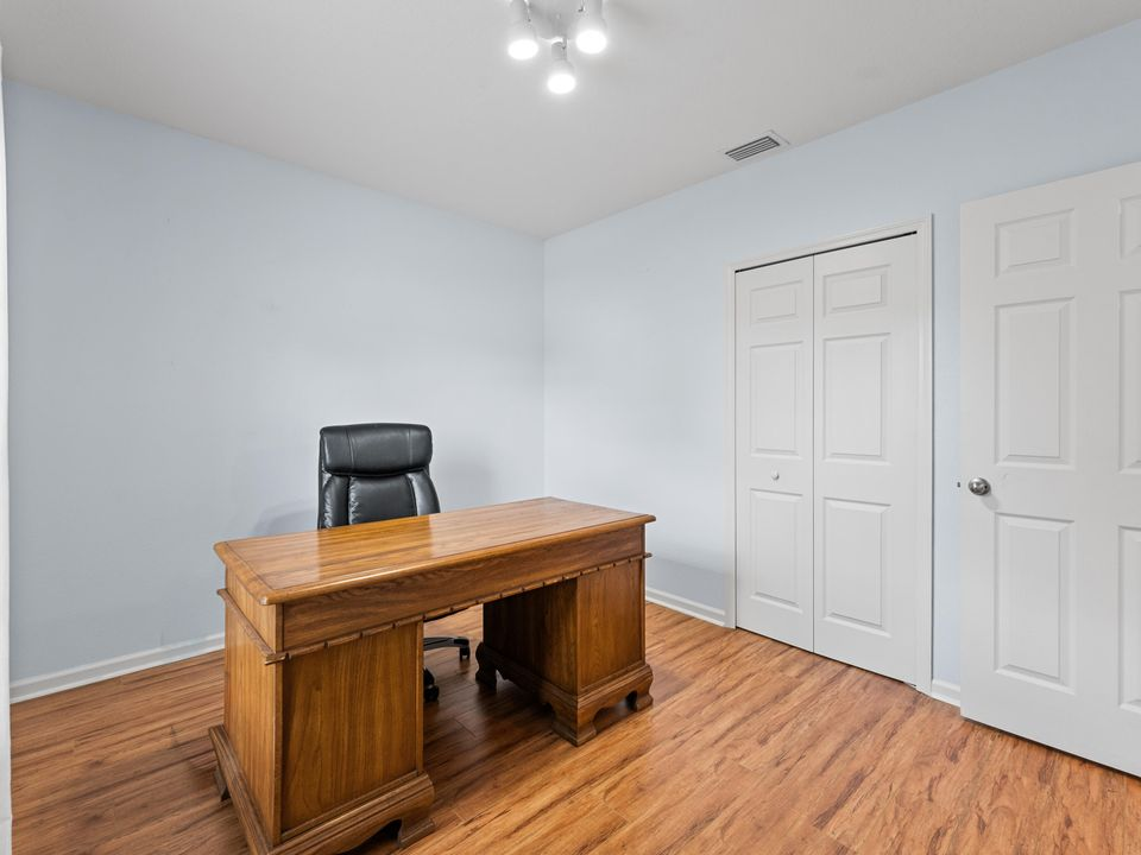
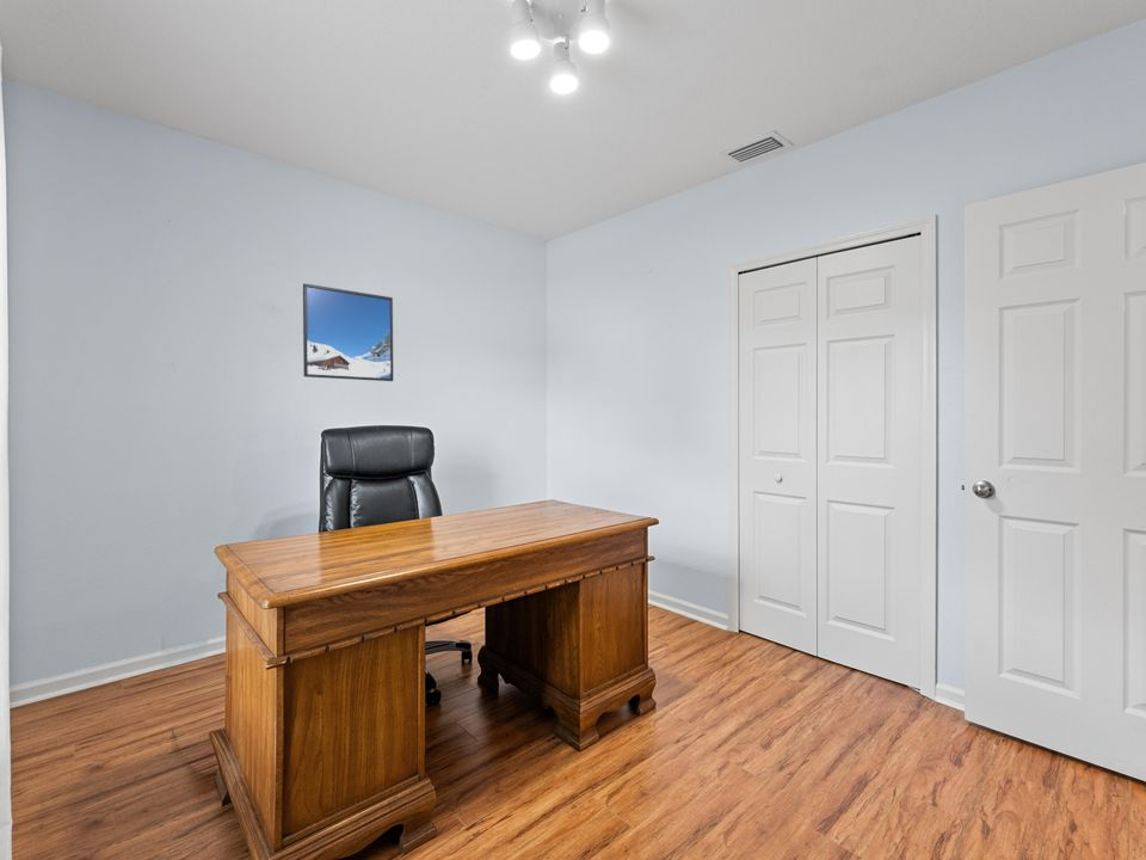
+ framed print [302,282,394,382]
